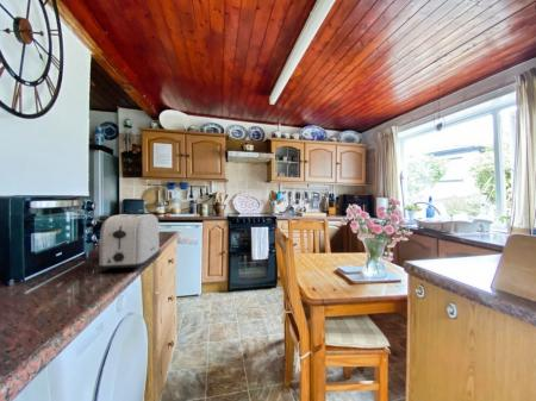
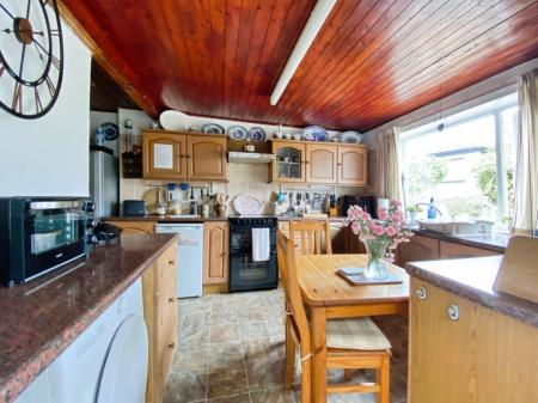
- toaster [96,213,161,272]
